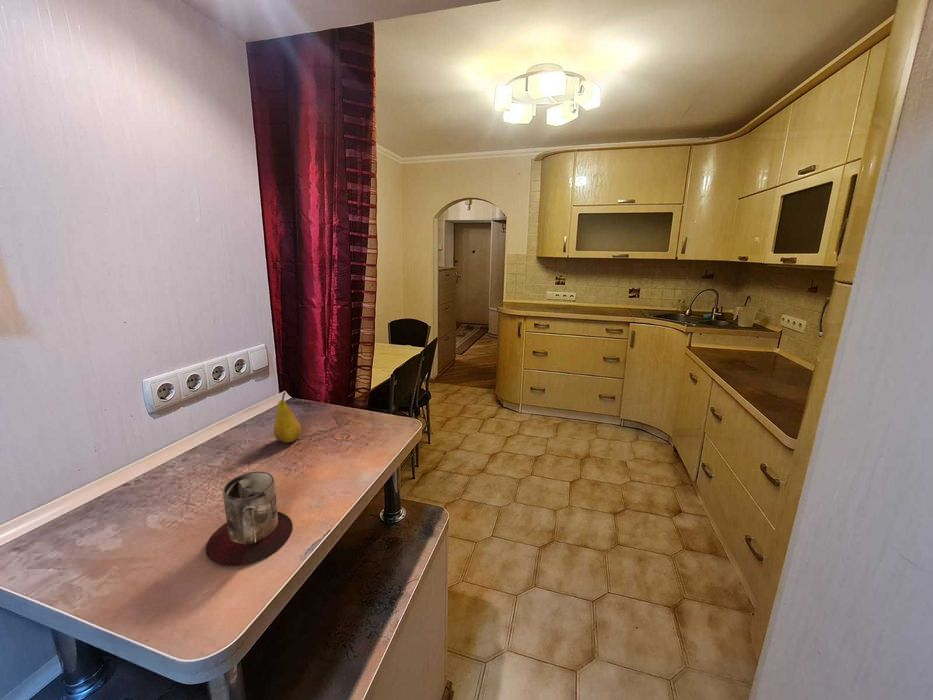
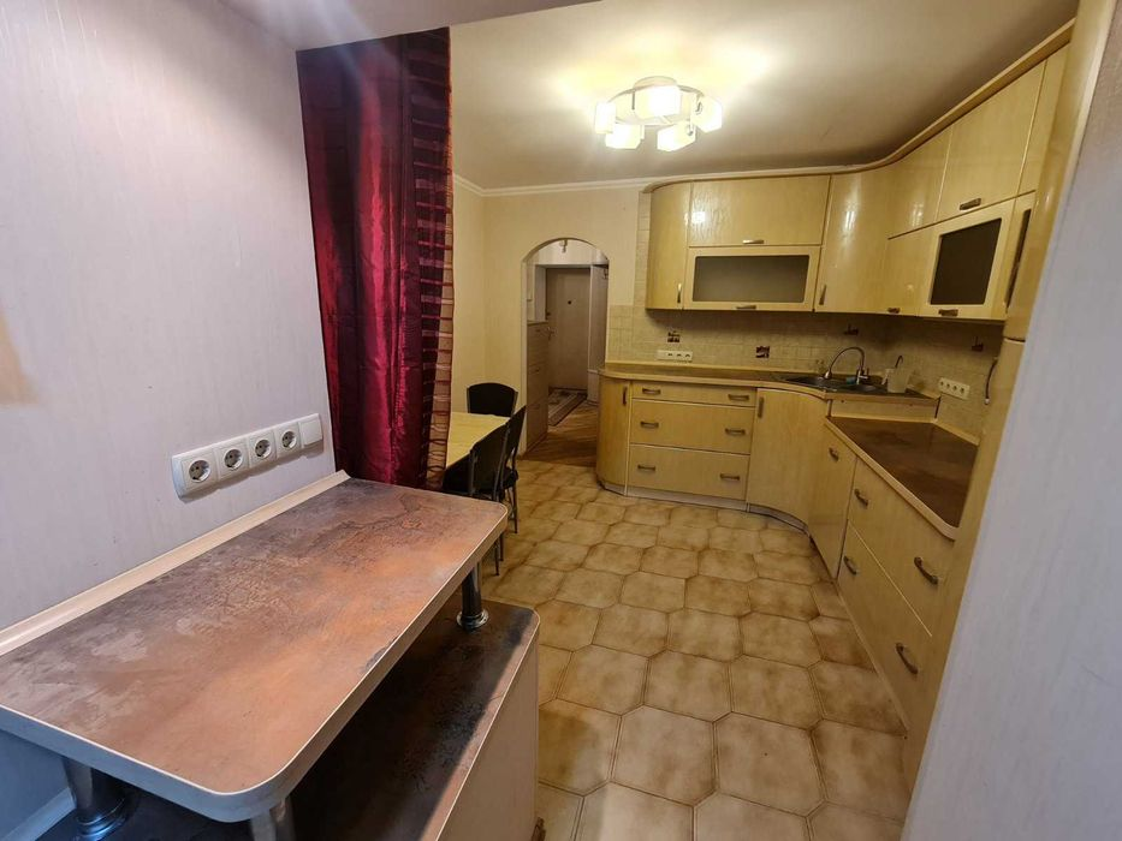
- fruit [273,391,302,443]
- mug [205,471,293,567]
